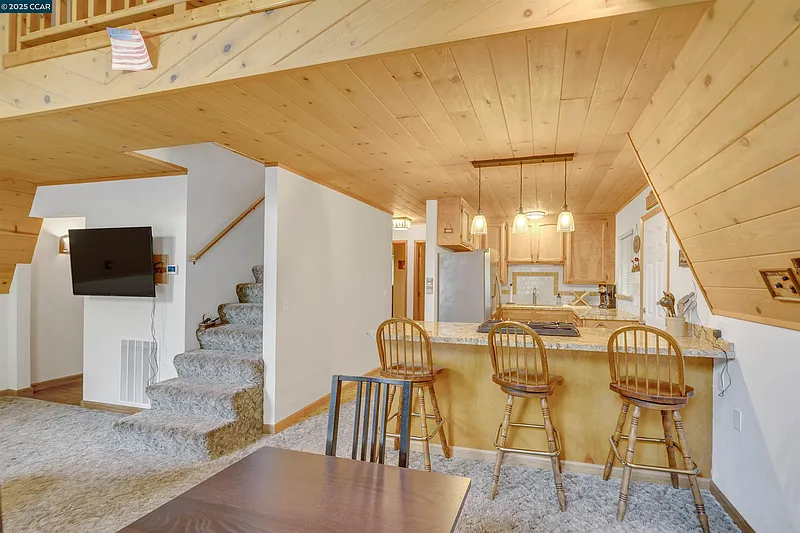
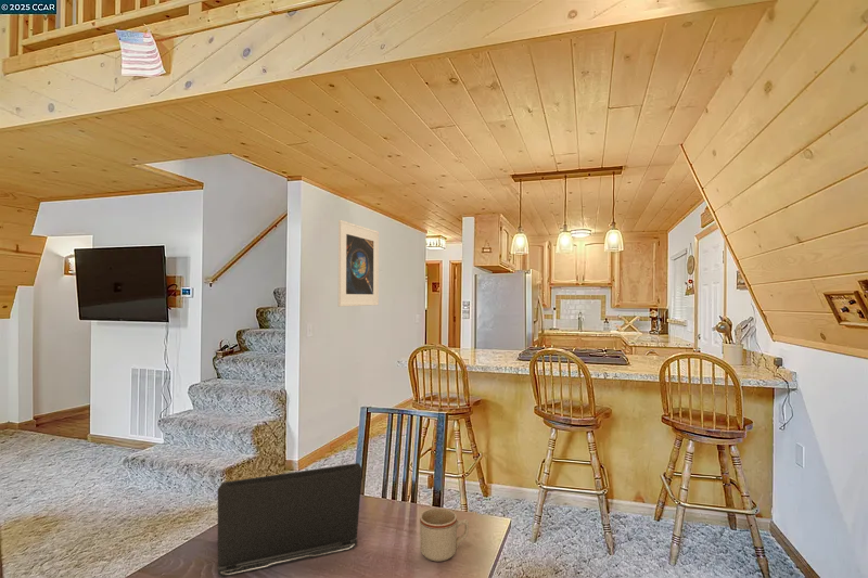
+ mug [419,506,470,563]
+ laptop computer [217,462,363,578]
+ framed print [337,219,380,308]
